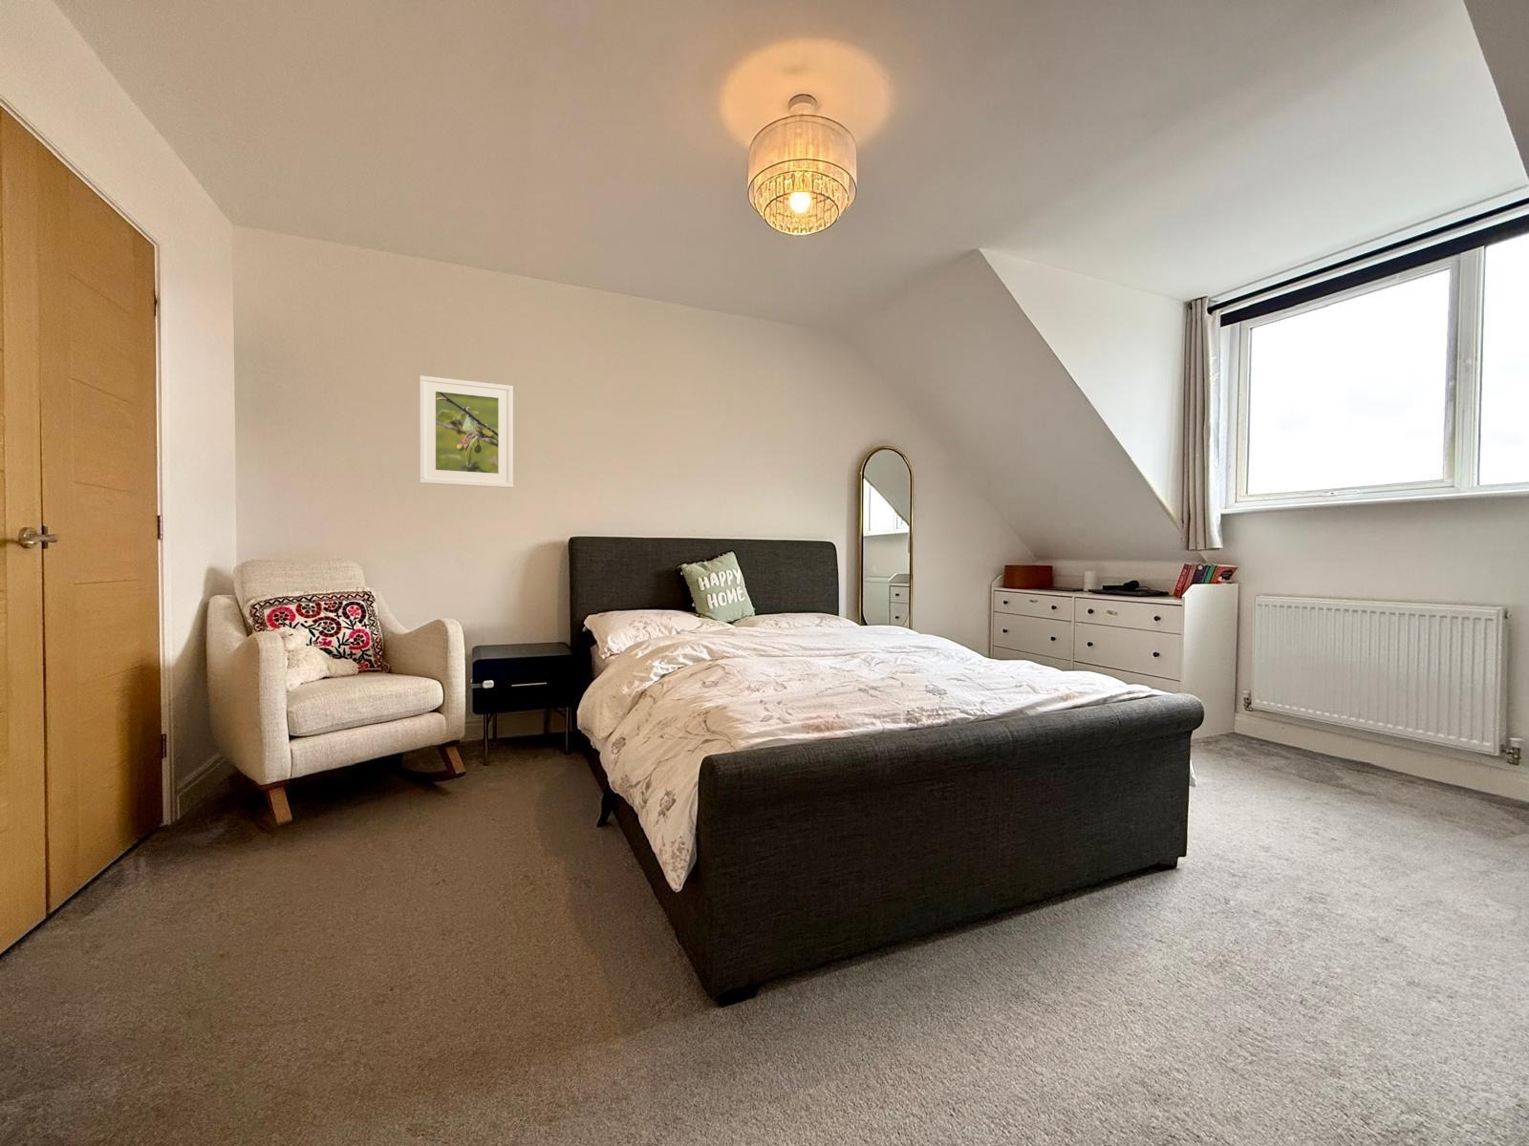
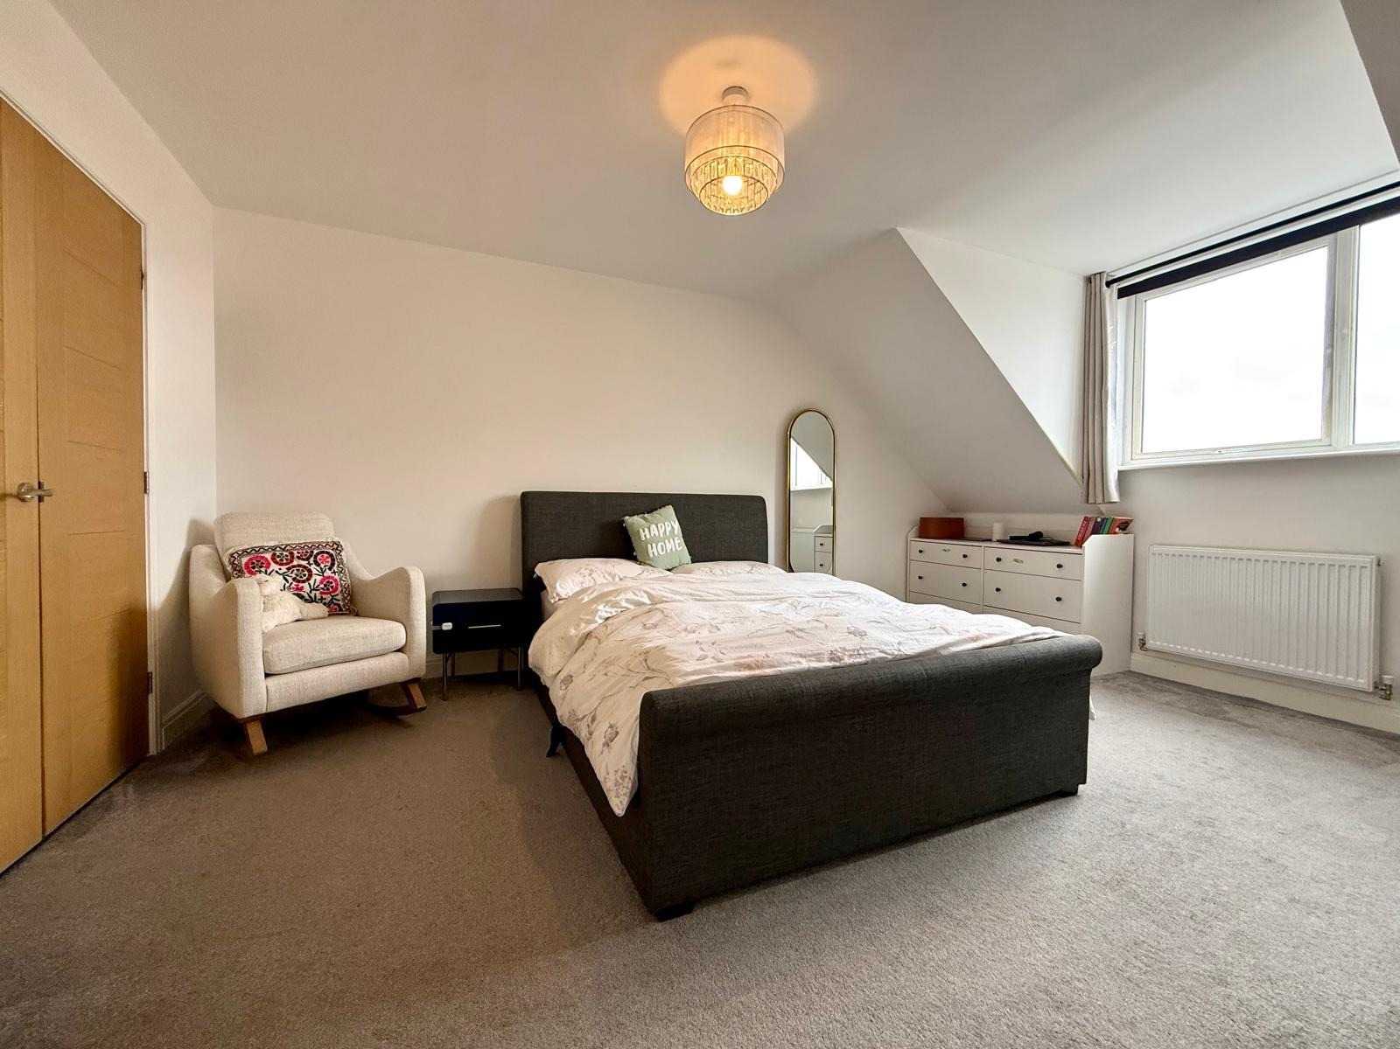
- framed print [419,376,514,489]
